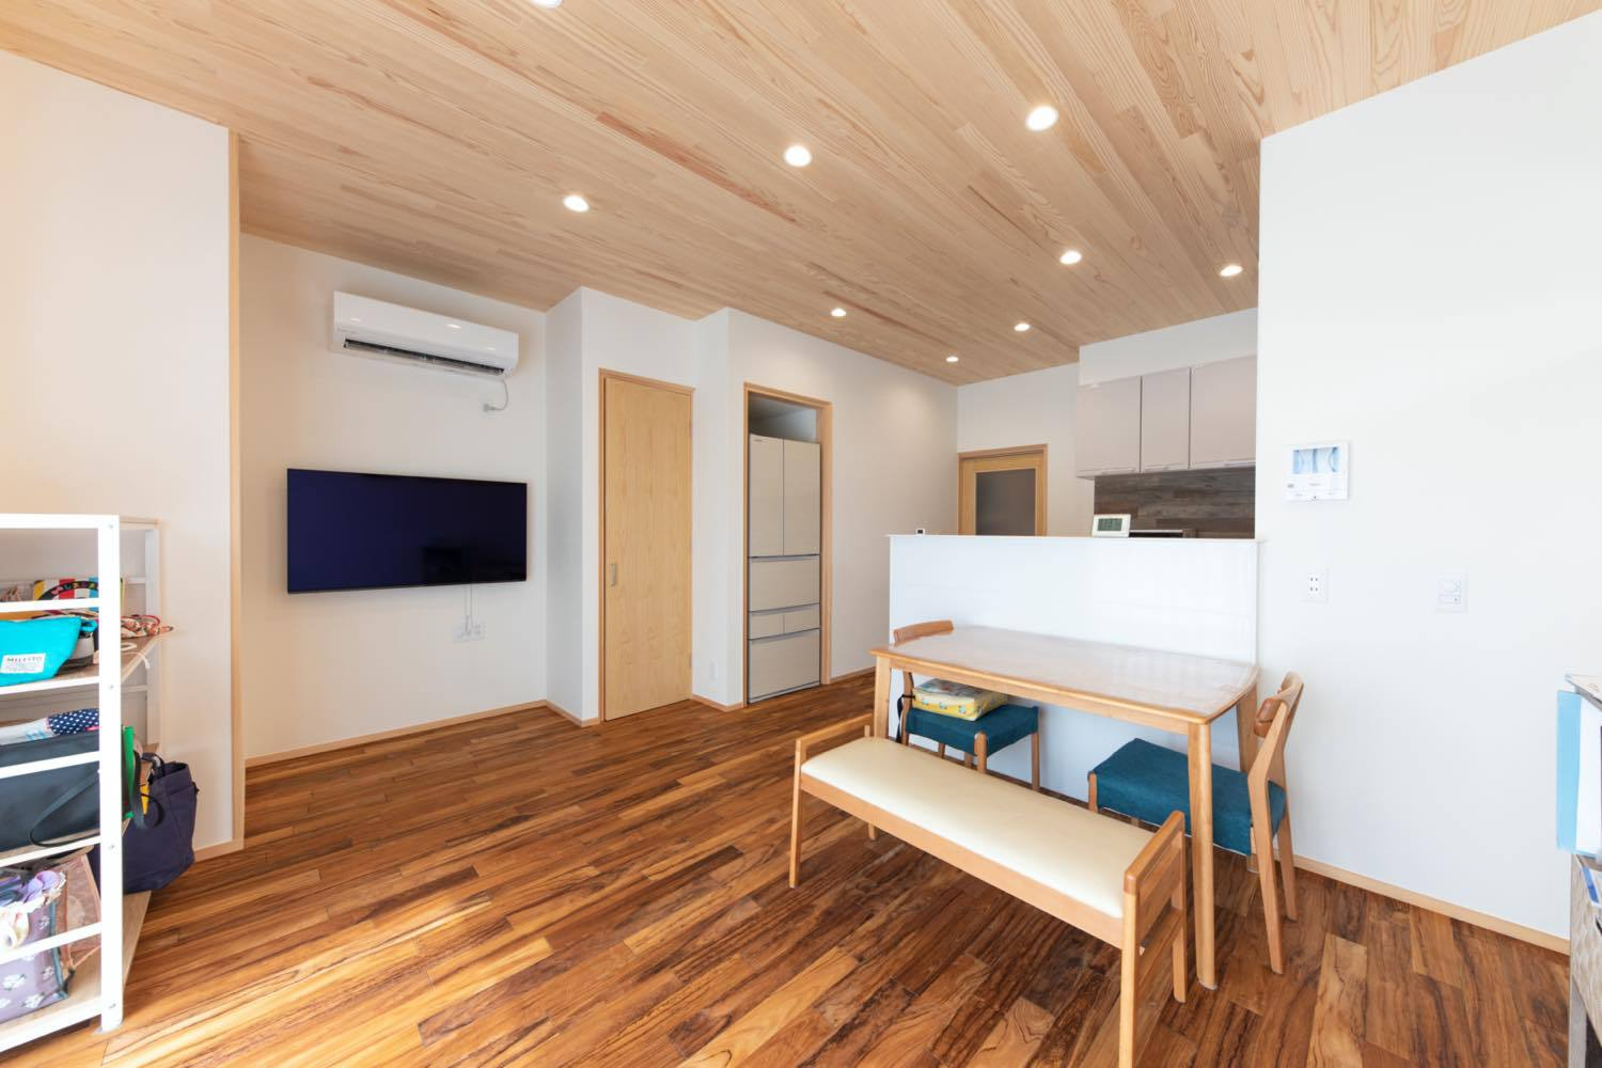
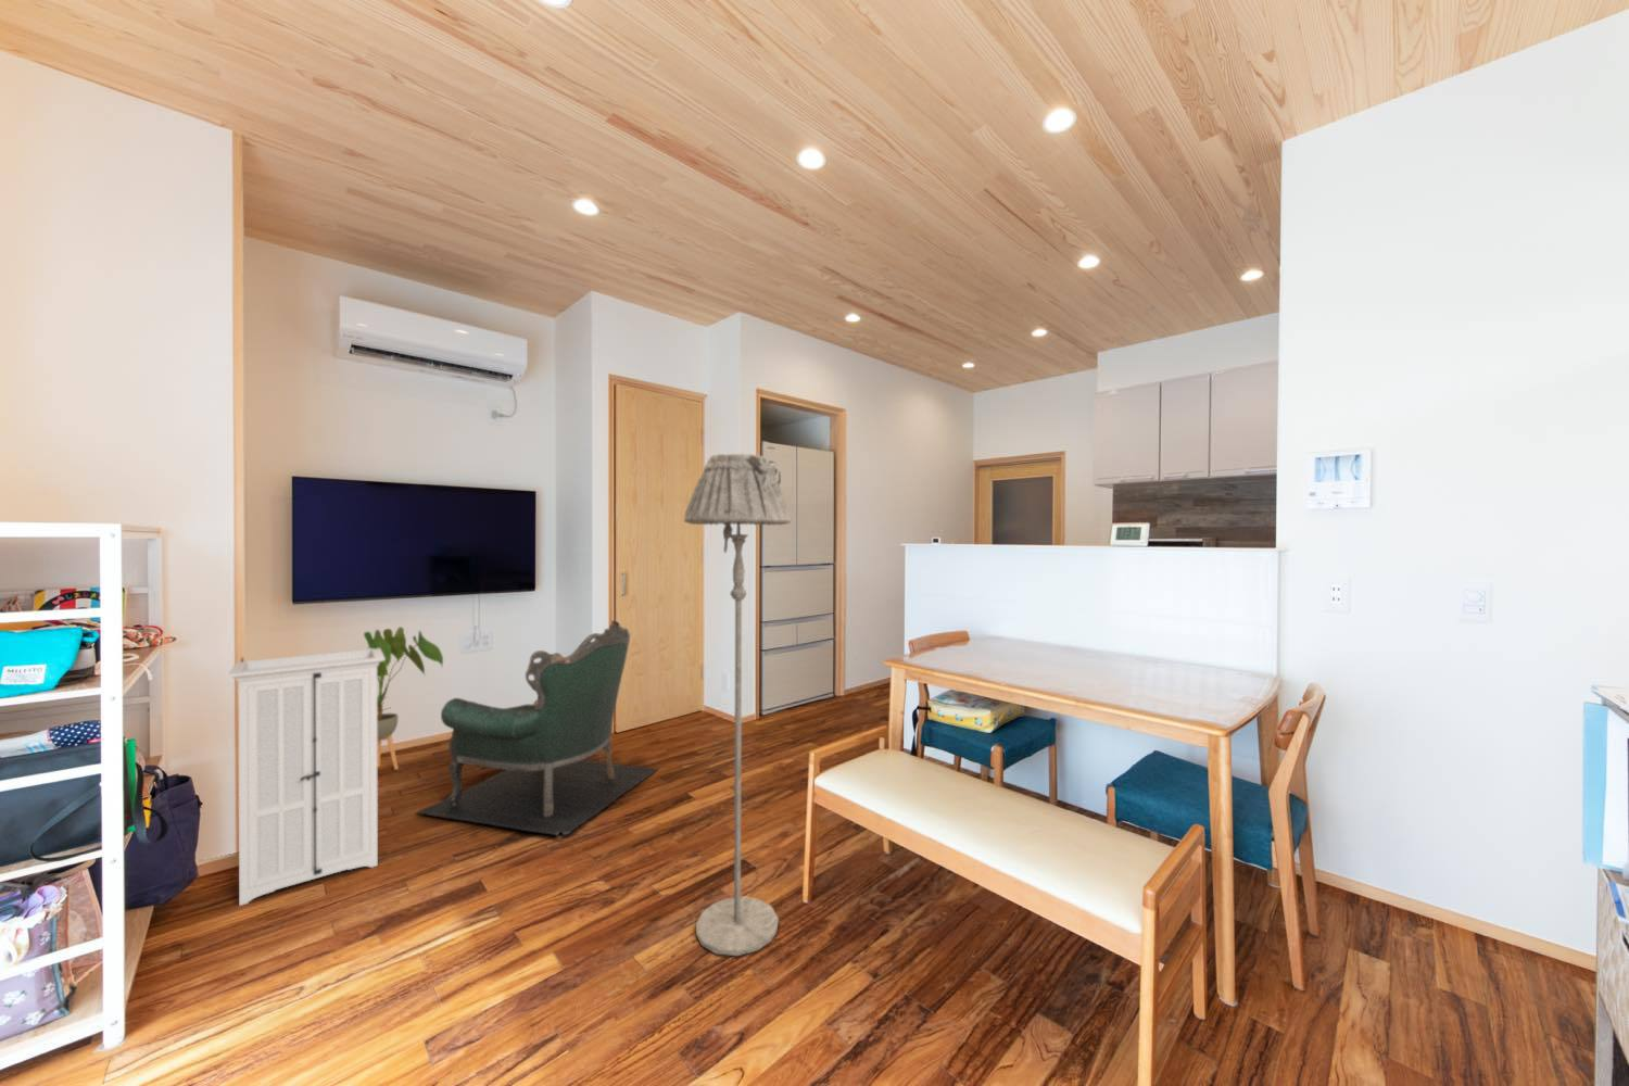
+ storage cabinet [227,645,384,907]
+ house plant [362,625,444,771]
+ armchair [415,621,659,840]
+ floor lamp [684,452,791,956]
